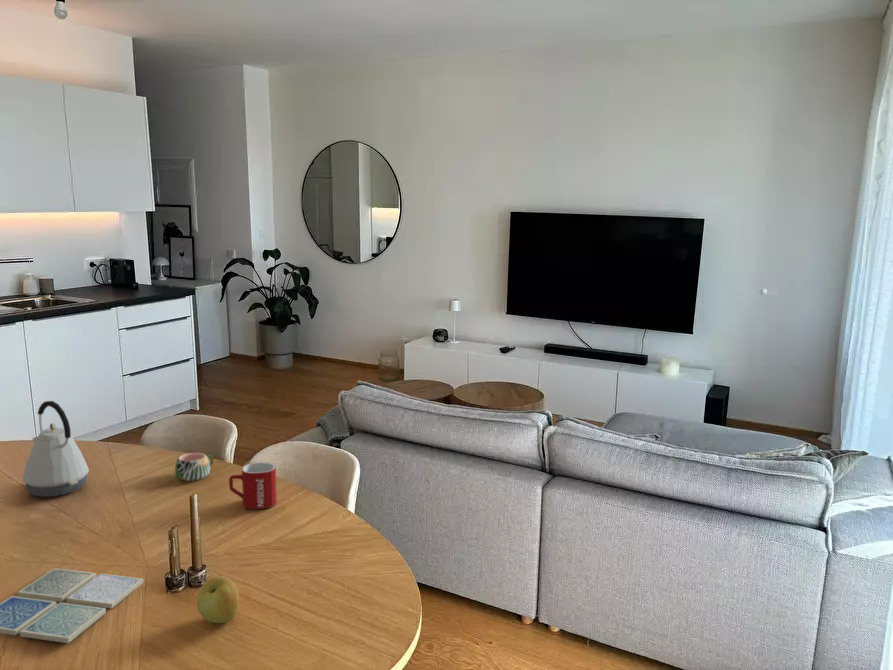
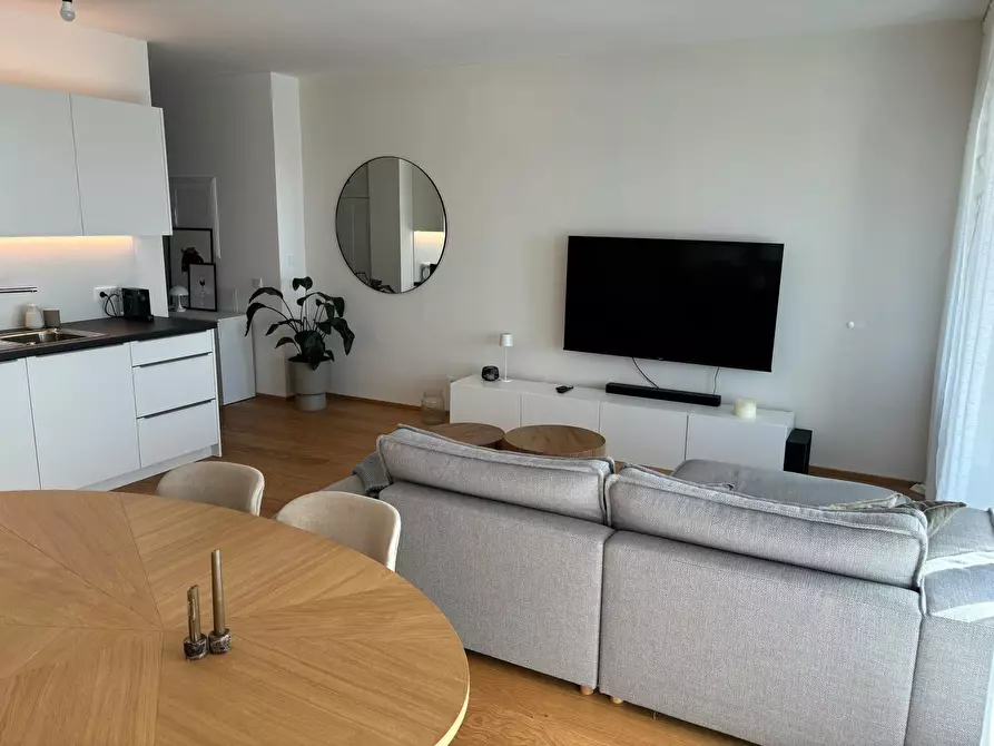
- apple [196,575,240,624]
- kettle [22,400,90,498]
- mug [174,452,214,482]
- drink coaster [0,567,144,644]
- mug [228,461,278,510]
